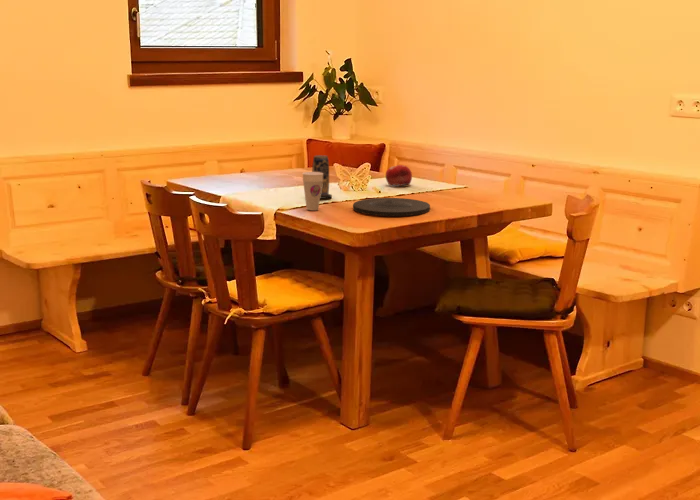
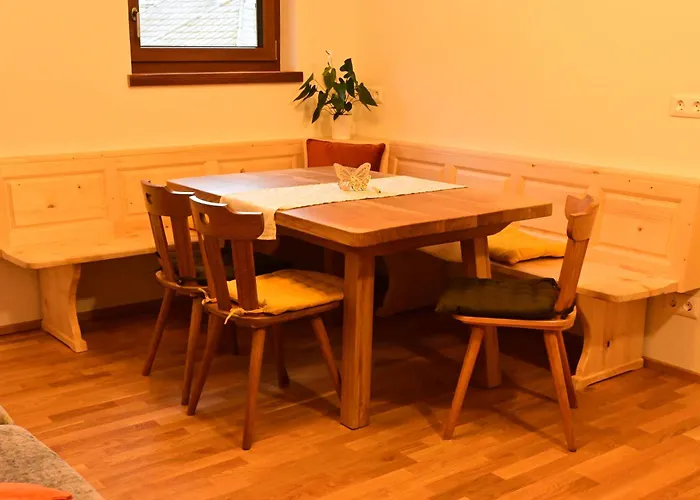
- fruit [385,164,413,187]
- cup [301,171,323,211]
- plate [352,197,431,217]
- candle [311,154,333,200]
